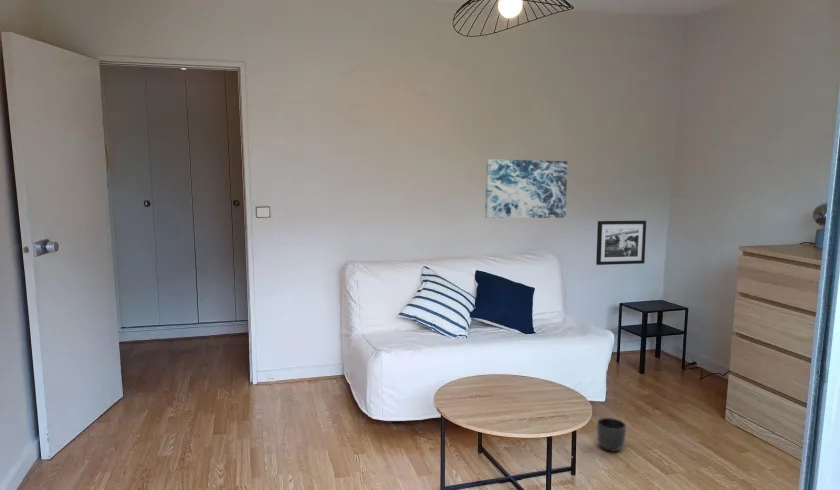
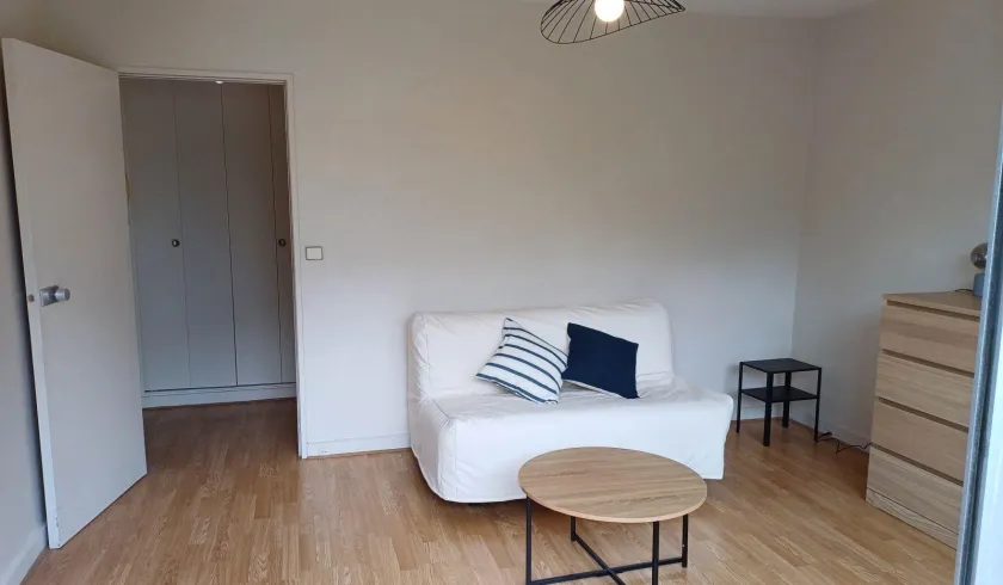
- wall art [484,158,568,219]
- planter [596,417,627,453]
- picture frame [595,220,647,266]
